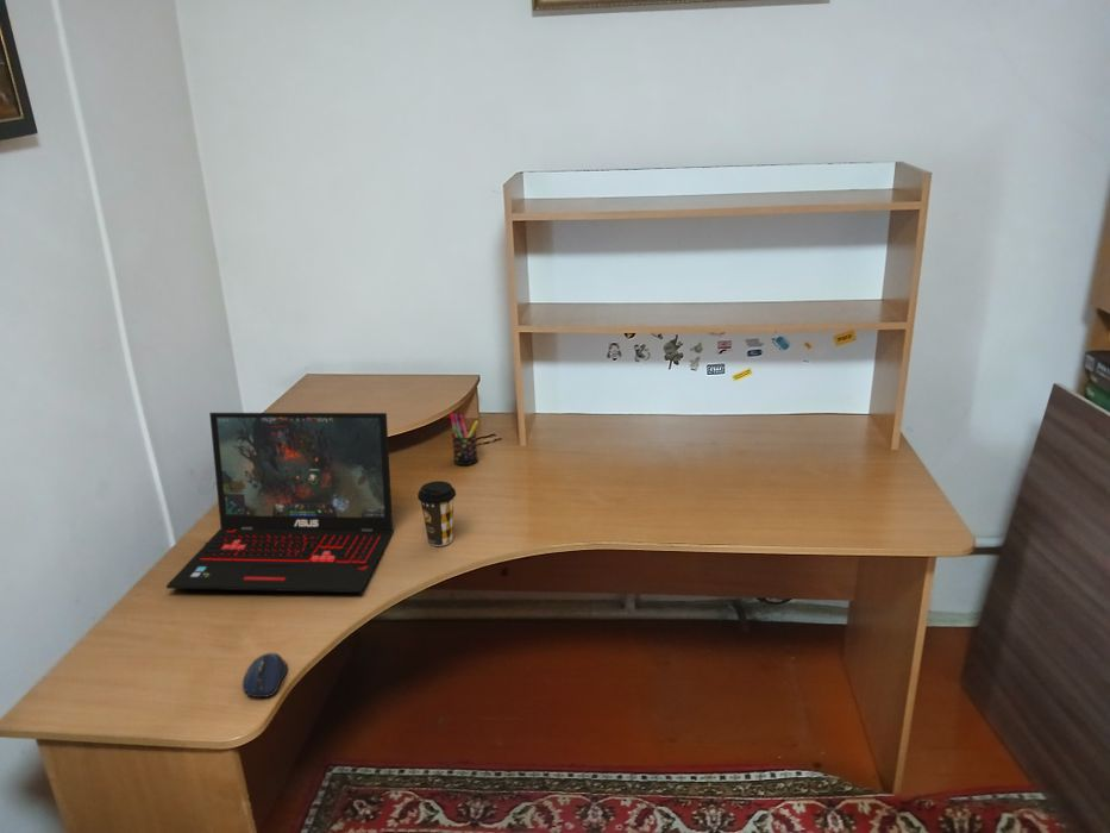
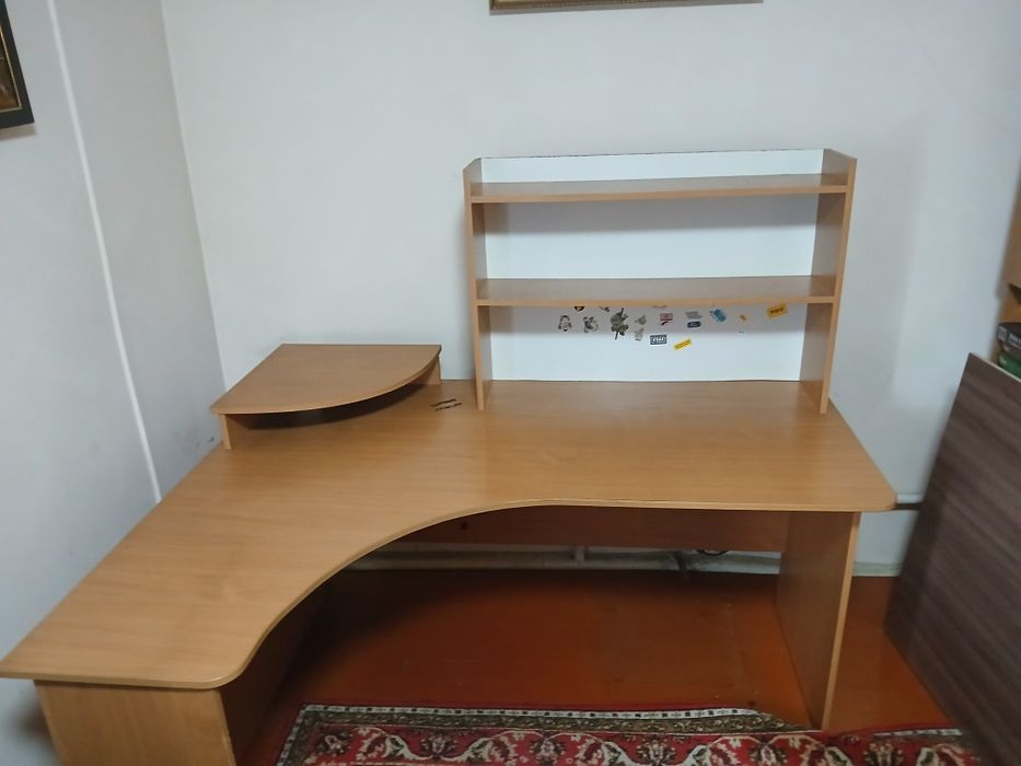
- laptop [165,412,395,594]
- computer mouse [242,652,288,699]
- coffee cup [416,480,457,547]
- pen holder [449,412,479,466]
